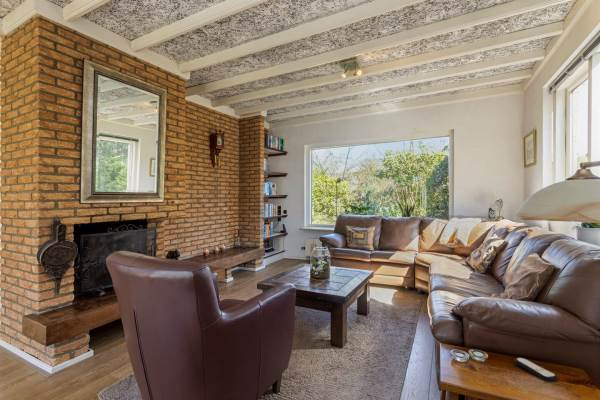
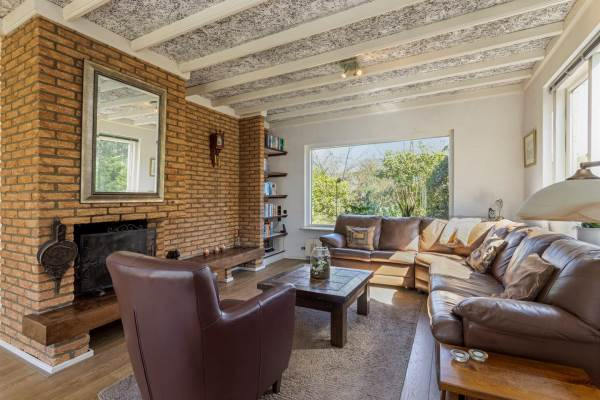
- remote control [514,357,559,382]
